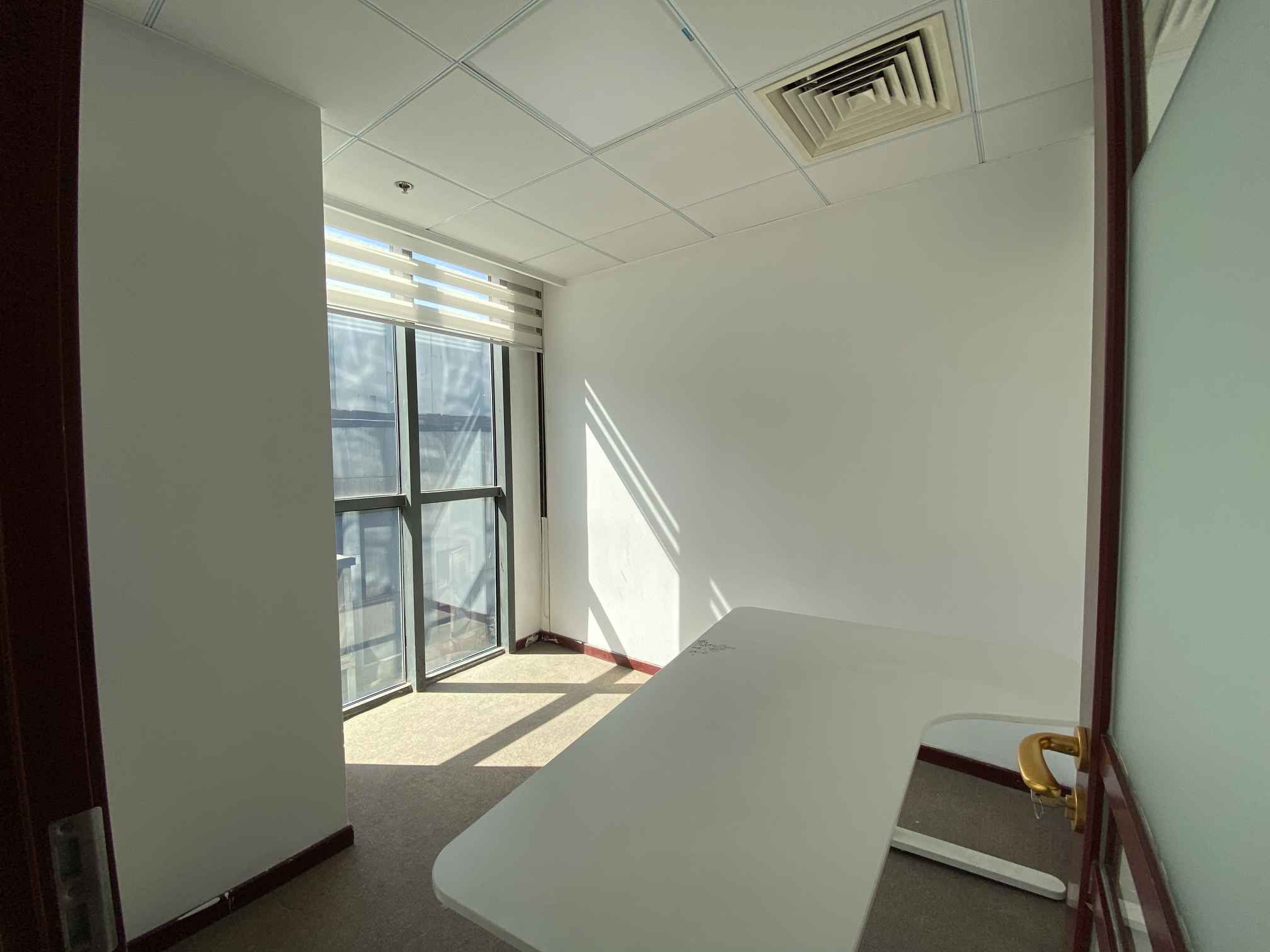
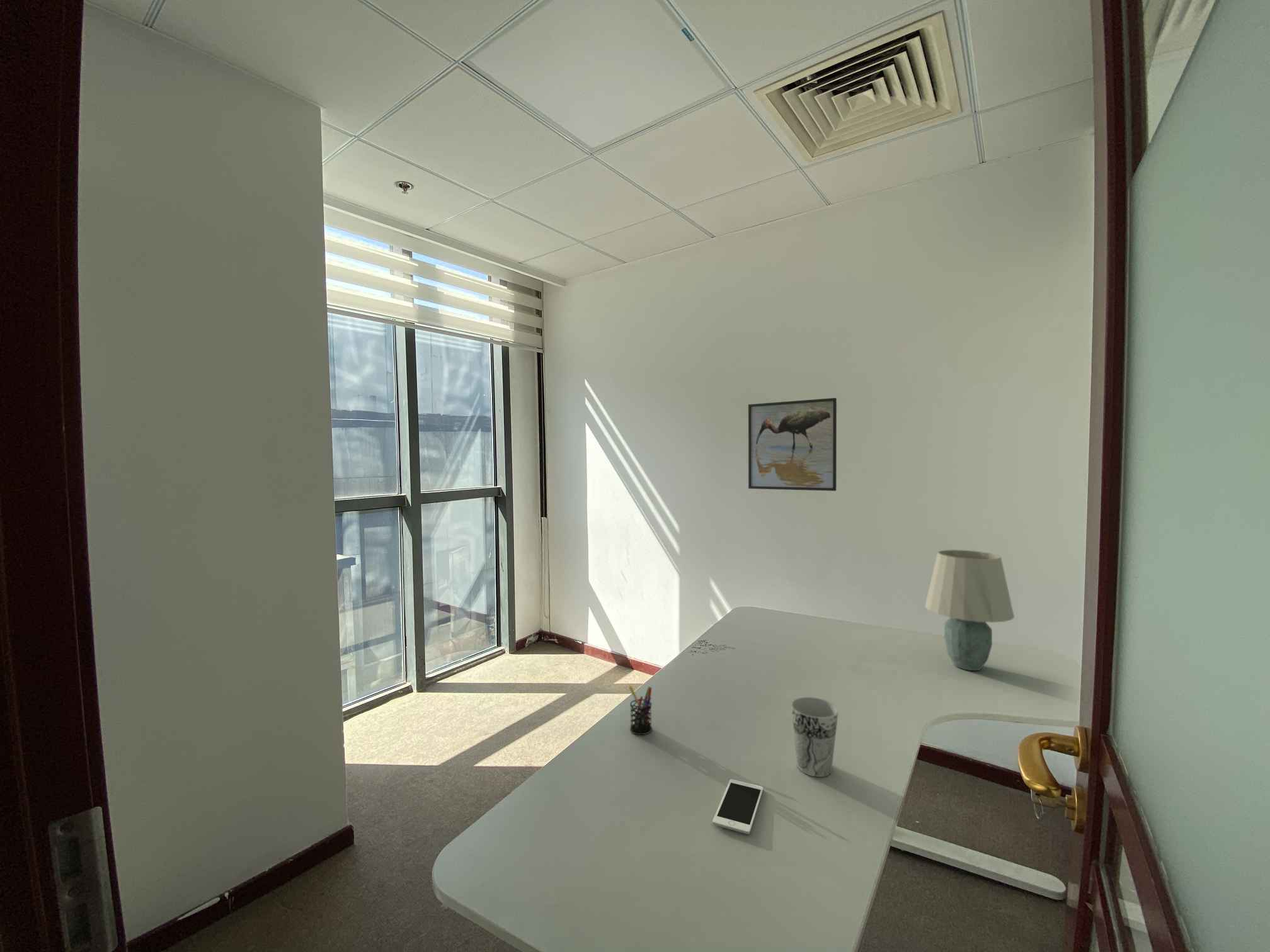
+ cell phone [712,779,764,835]
+ cup [791,696,839,778]
+ table lamp [925,549,1015,671]
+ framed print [748,397,837,492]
+ pen holder [628,685,653,735]
